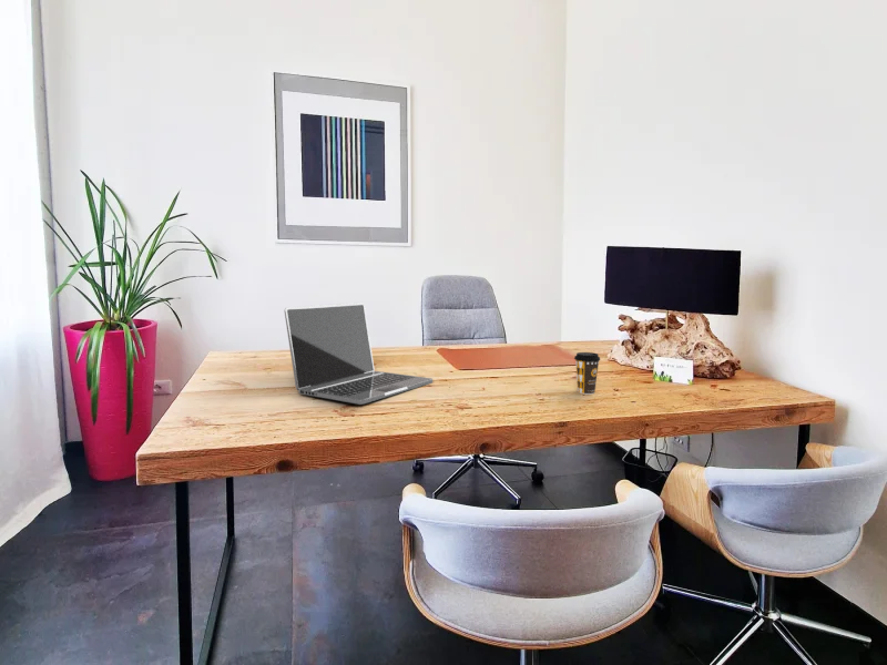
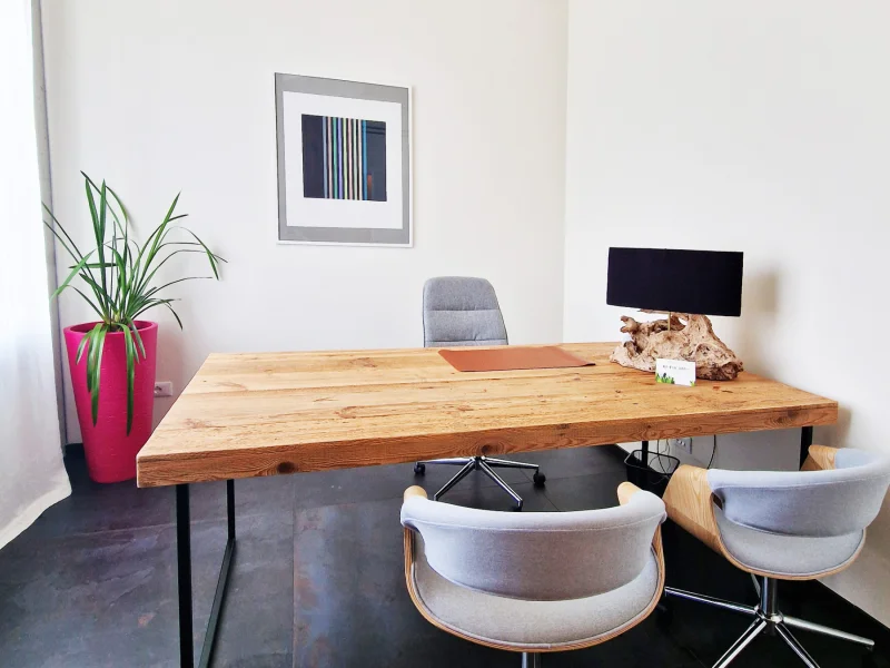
- coffee cup [573,351,601,396]
- laptop [284,301,434,406]
